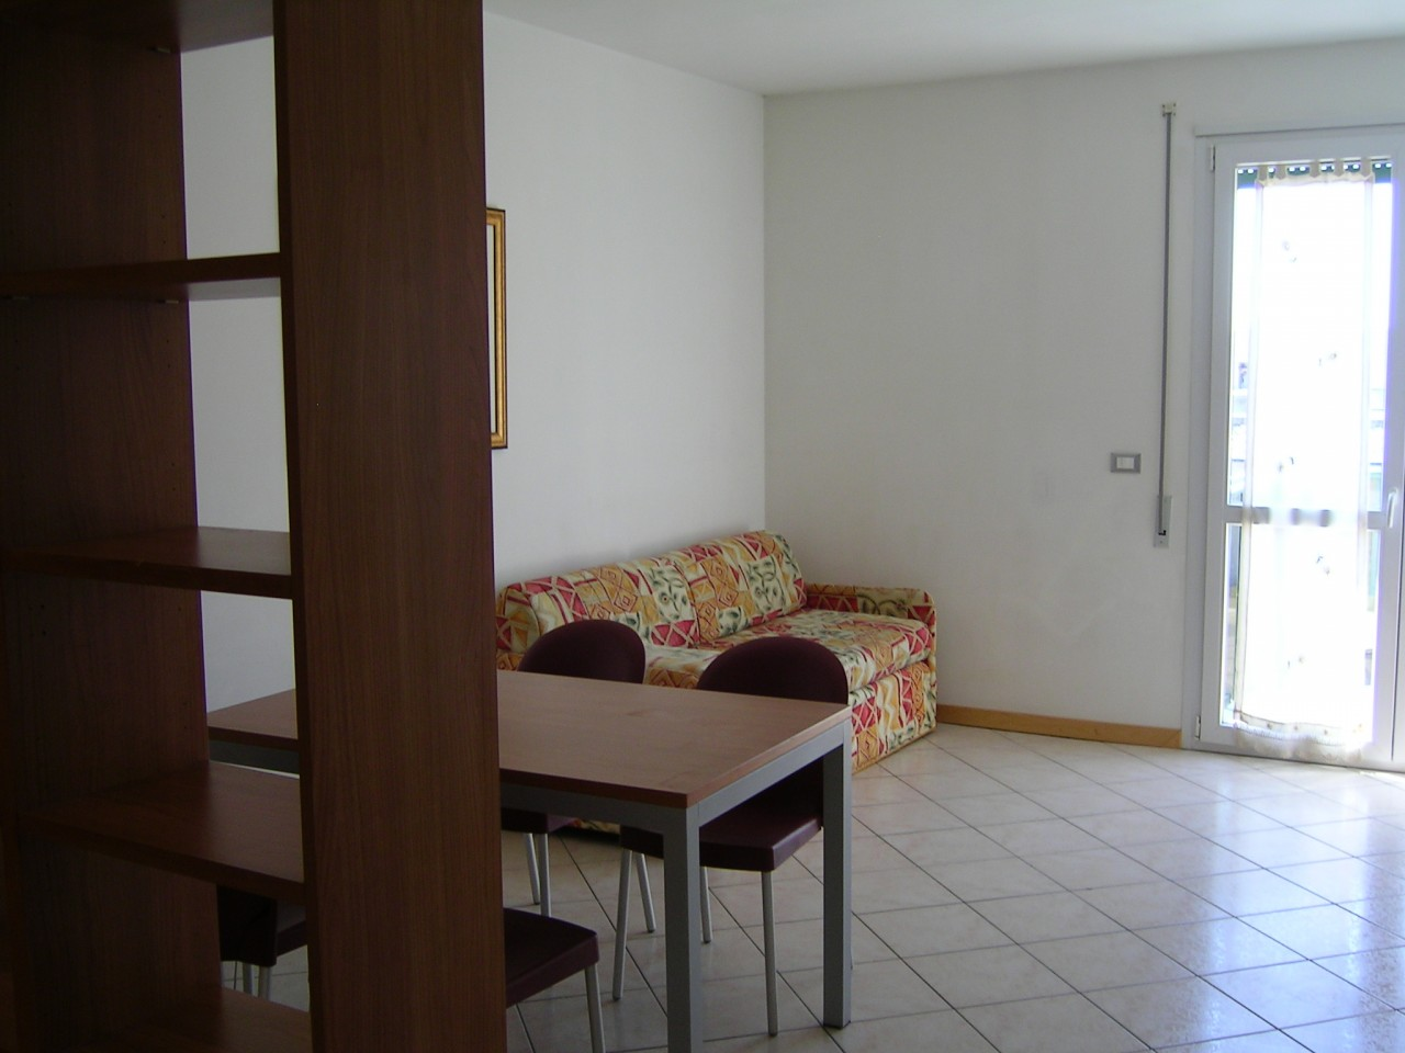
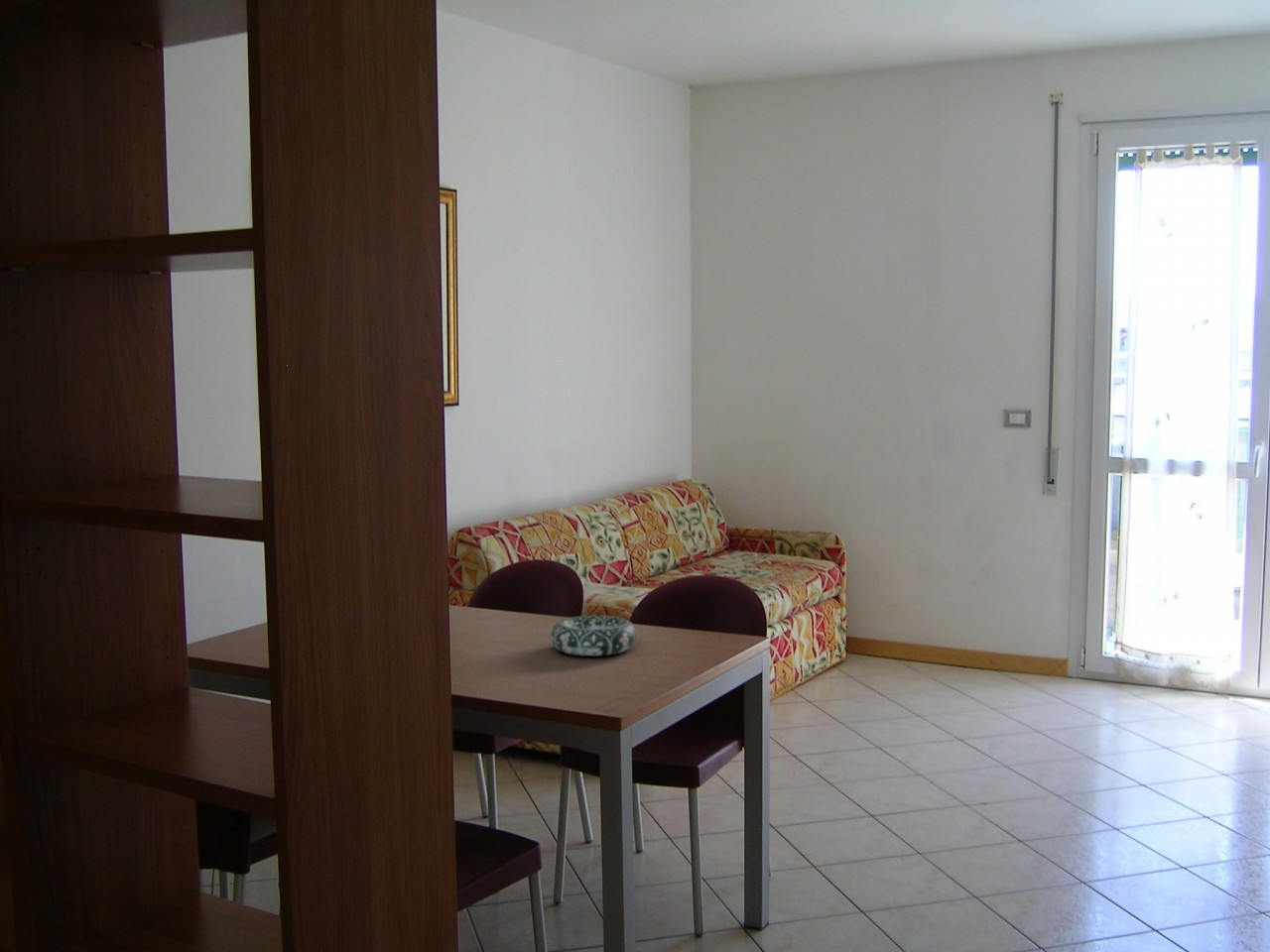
+ decorative bowl [550,615,637,656]
